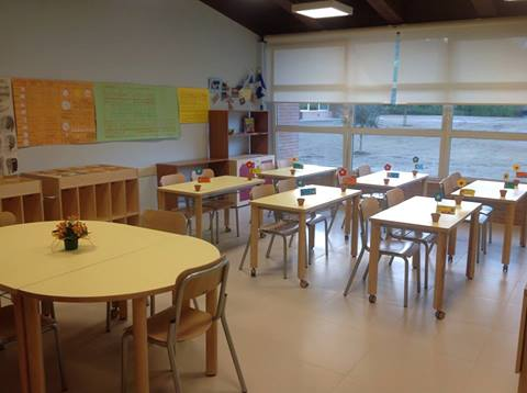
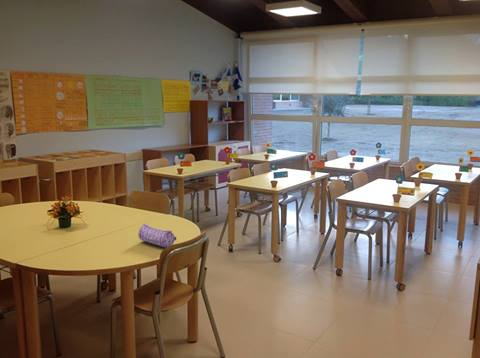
+ pencil case [137,223,177,248]
